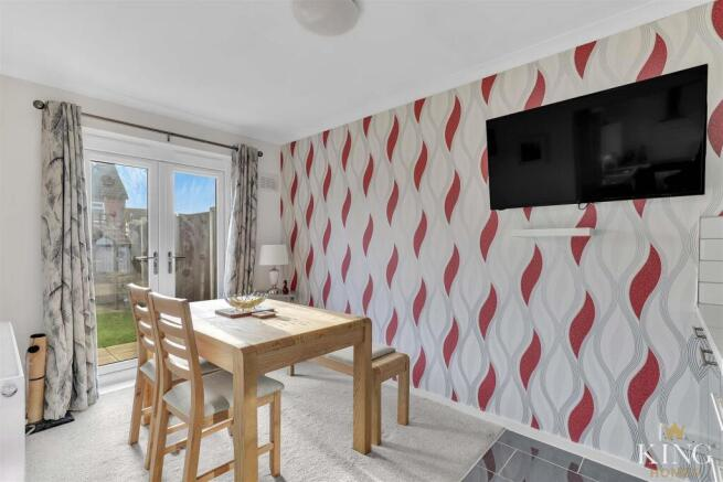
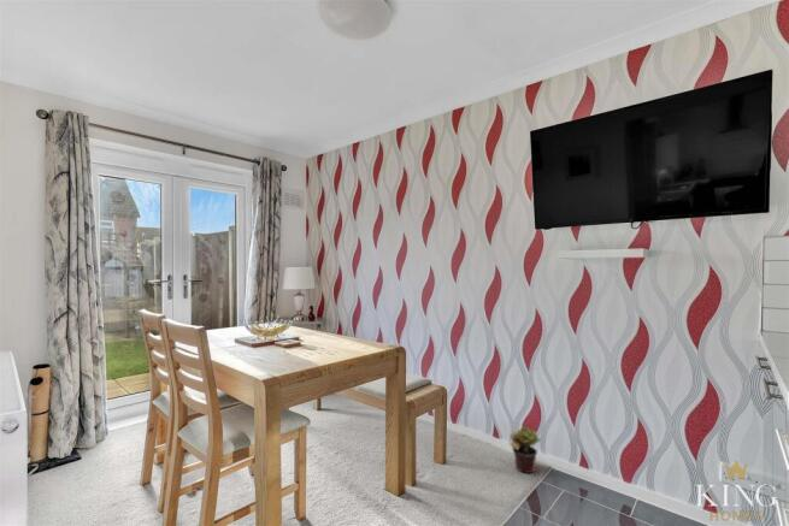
+ potted plant [508,425,542,474]
